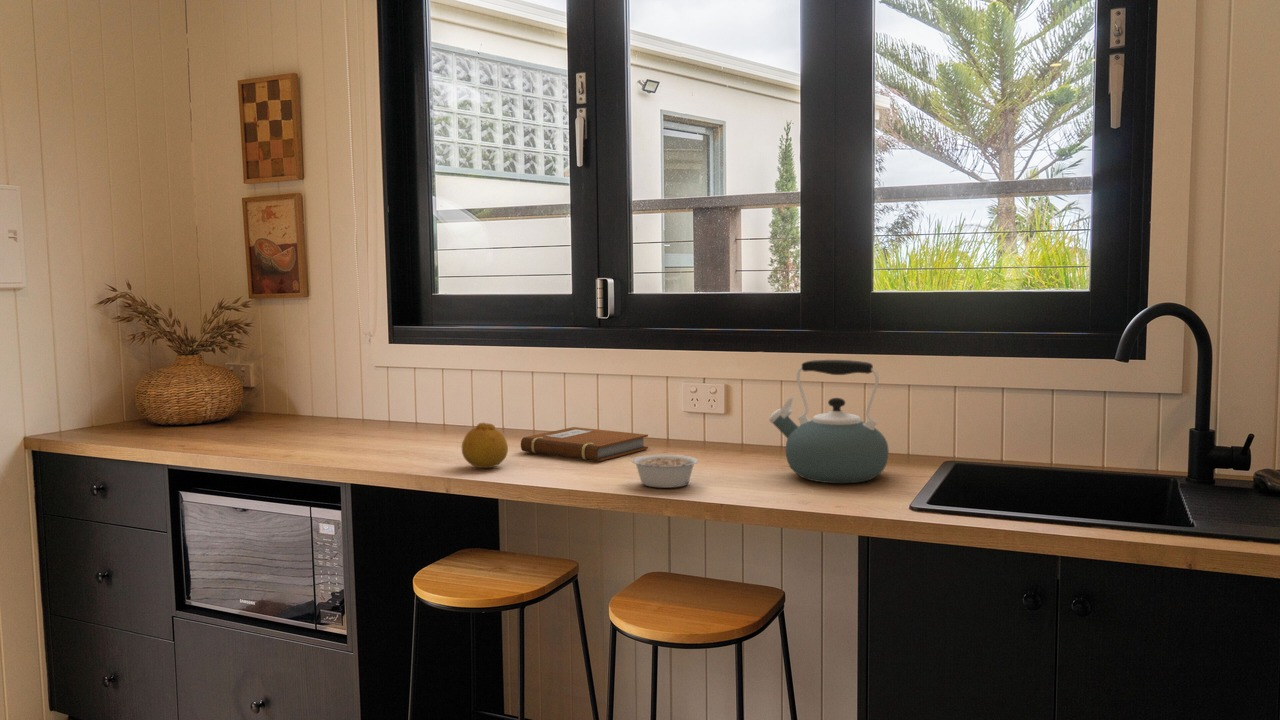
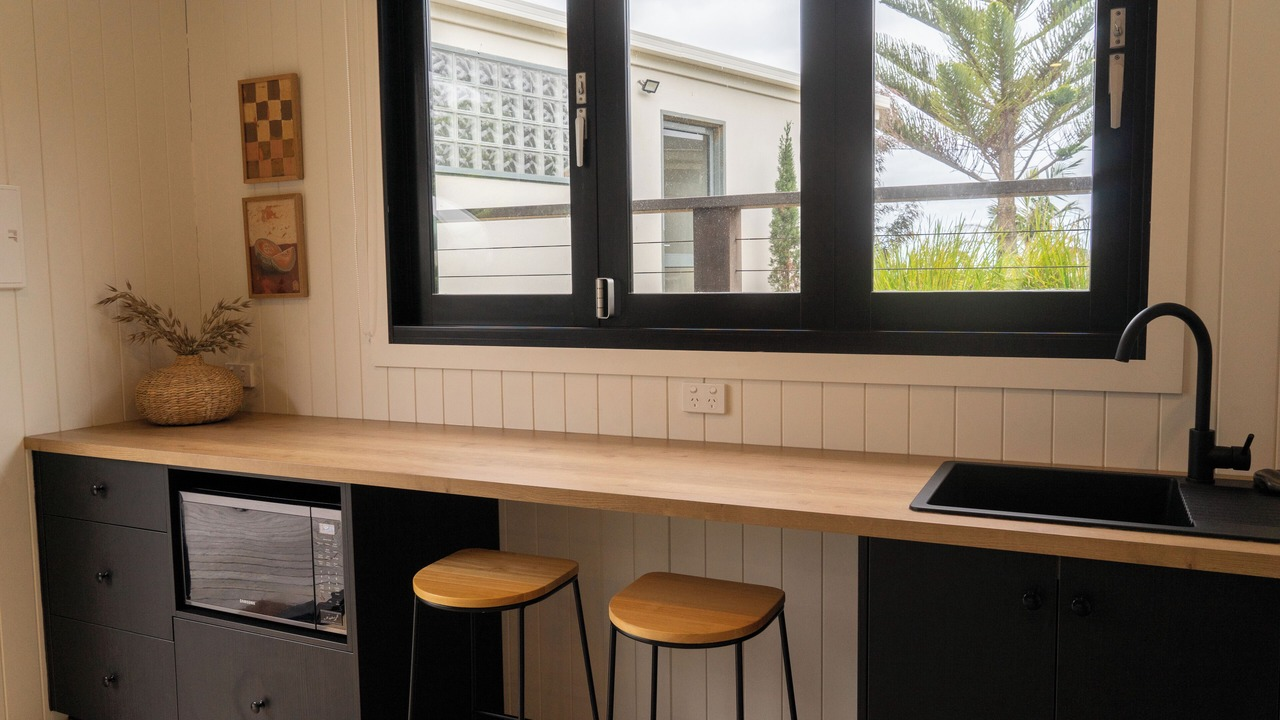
- notebook [520,426,649,462]
- legume [630,454,700,489]
- fruit [461,422,509,469]
- kettle [768,359,890,484]
